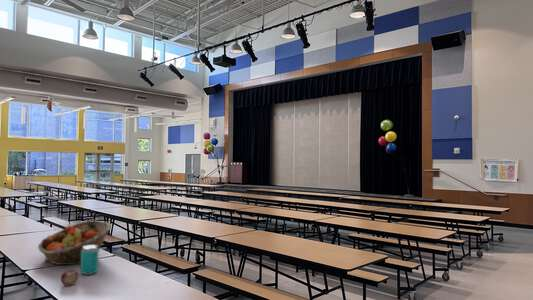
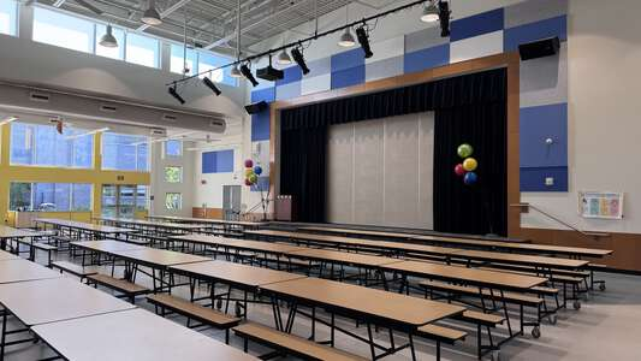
- apple [60,268,79,287]
- beverage can [80,245,100,276]
- fruit basket [37,220,113,266]
